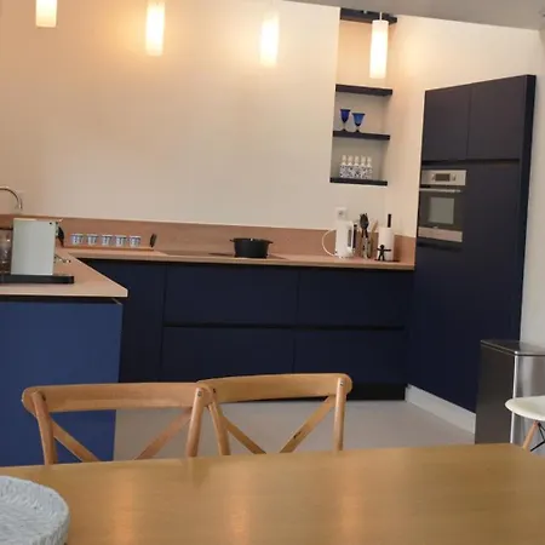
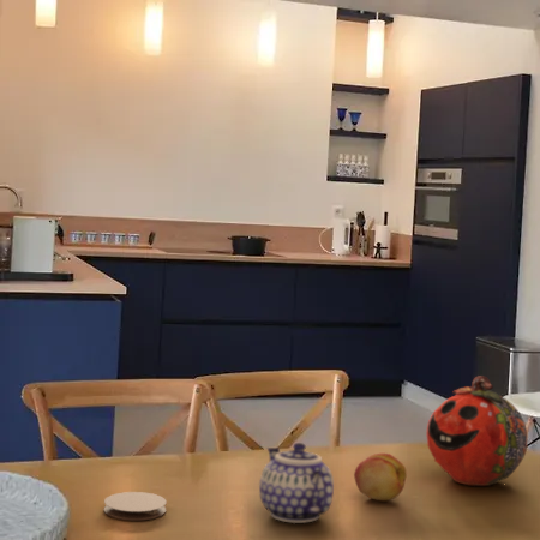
+ teapot [258,442,335,524]
+ fruit [353,452,408,502]
+ coaster [102,491,168,521]
+ decorative ball [425,374,529,487]
